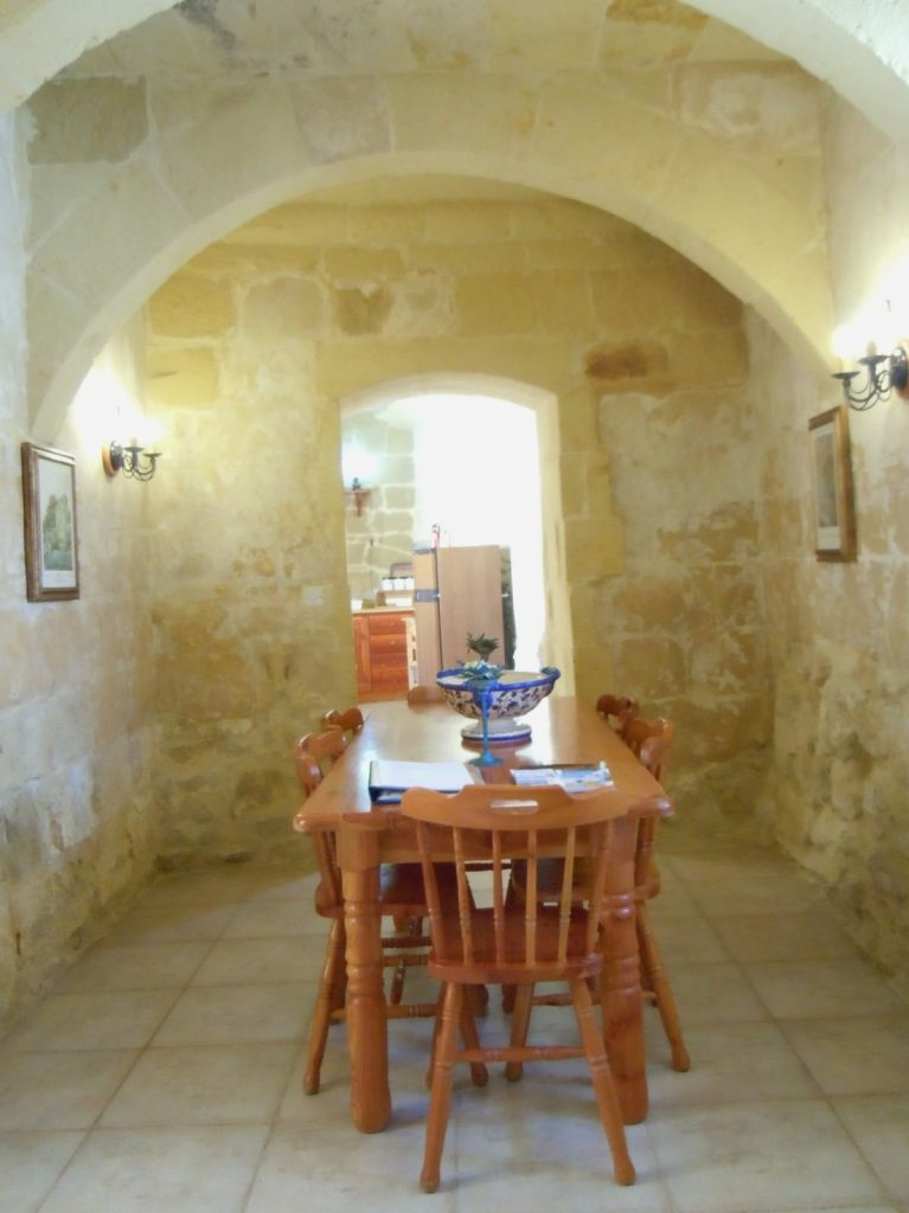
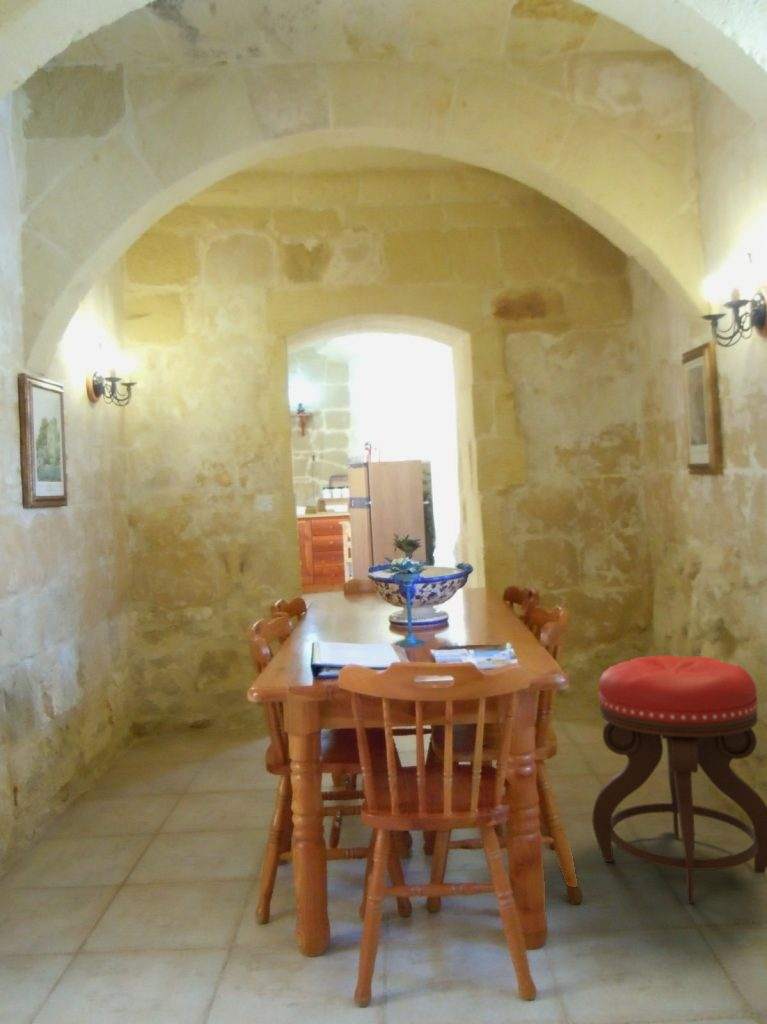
+ stool [591,654,767,904]
